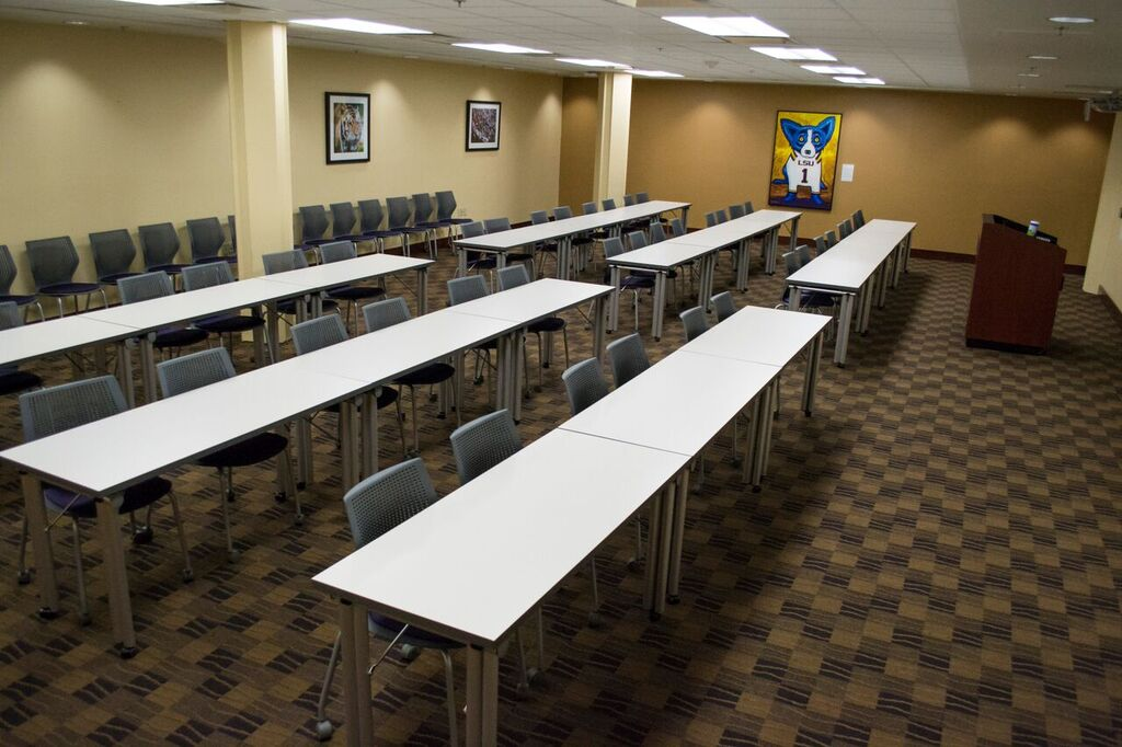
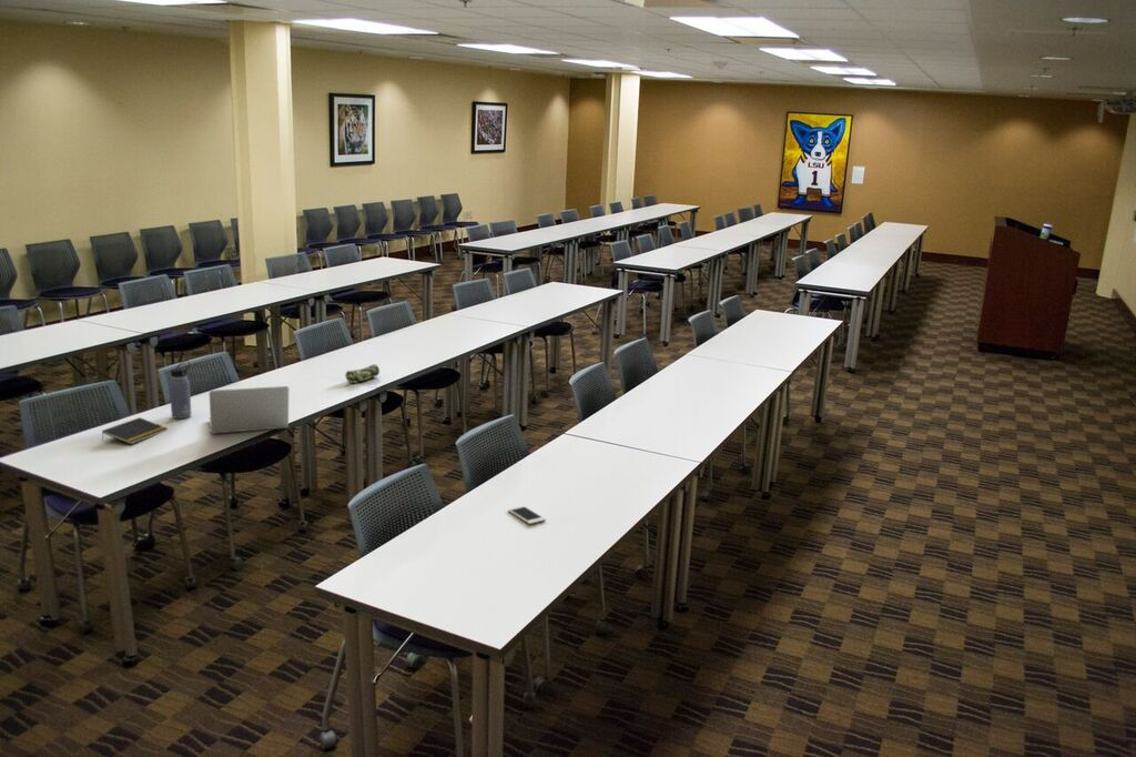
+ cell phone [507,505,547,525]
+ water bottle [169,360,192,420]
+ notepad [101,416,168,445]
+ pencil case [344,363,381,384]
+ laptop [207,385,290,434]
